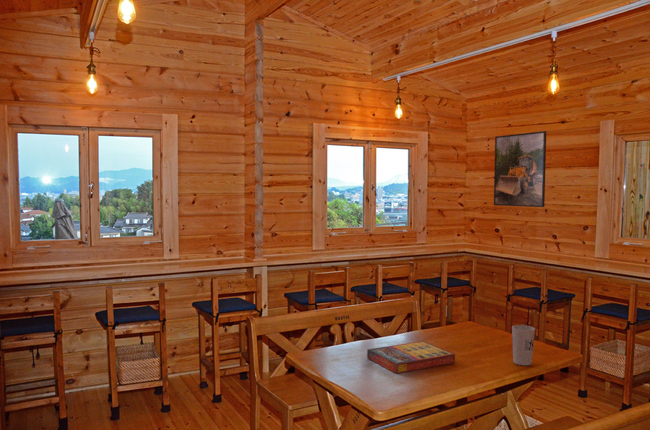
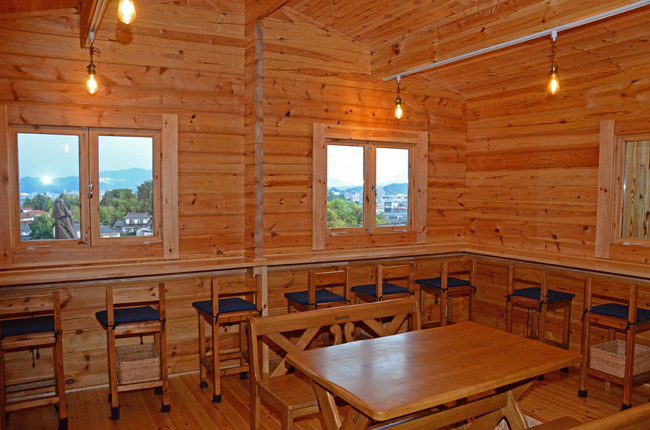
- cup [511,324,536,366]
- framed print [493,130,547,208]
- game compilation box [366,340,456,375]
